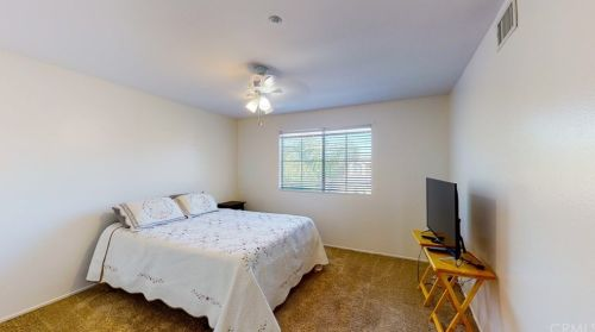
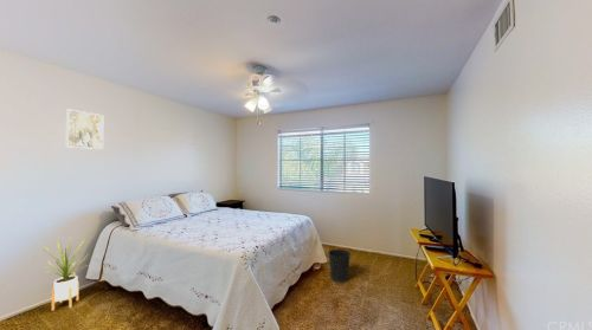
+ house plant [40,234,89,312]
+ wastebasket [327,248,352,284]
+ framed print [65,108,104,150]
